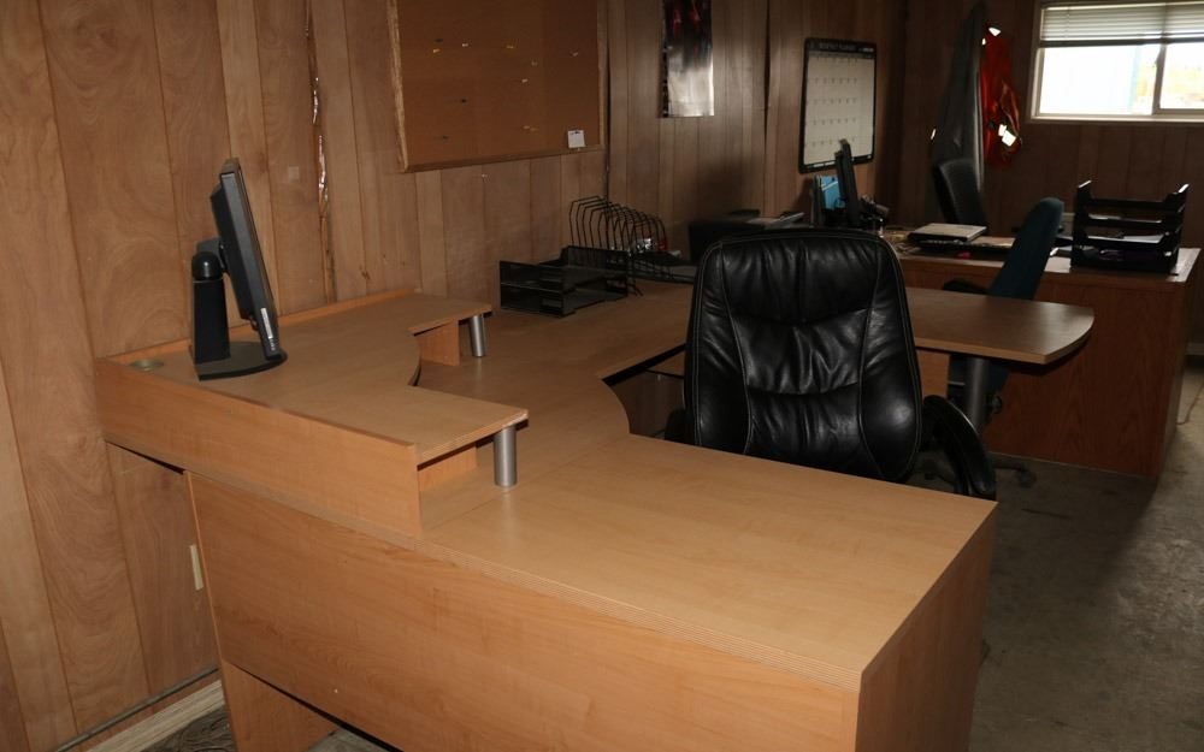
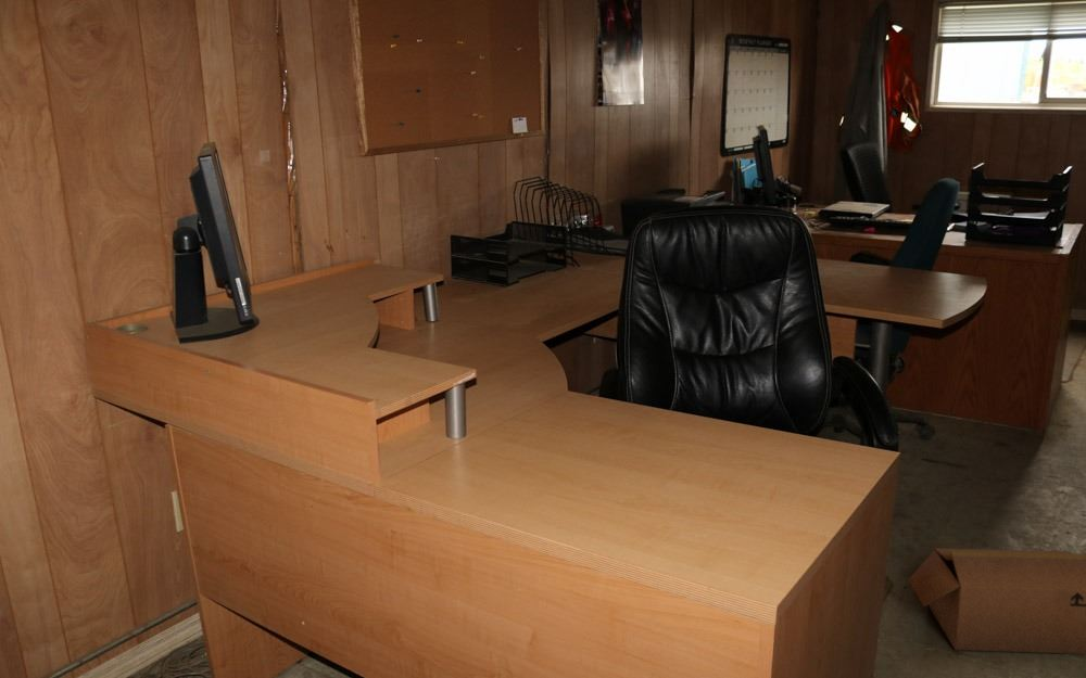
+ cardboard box [907,548,1086,655]
